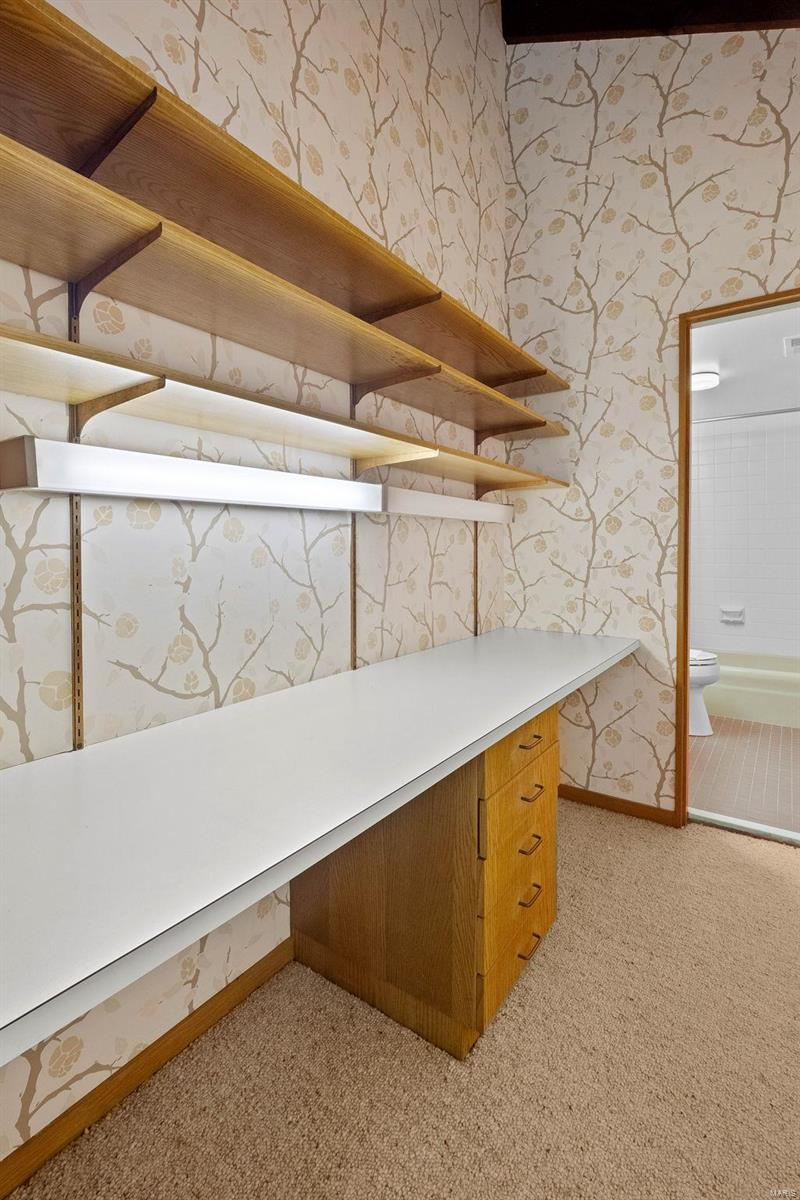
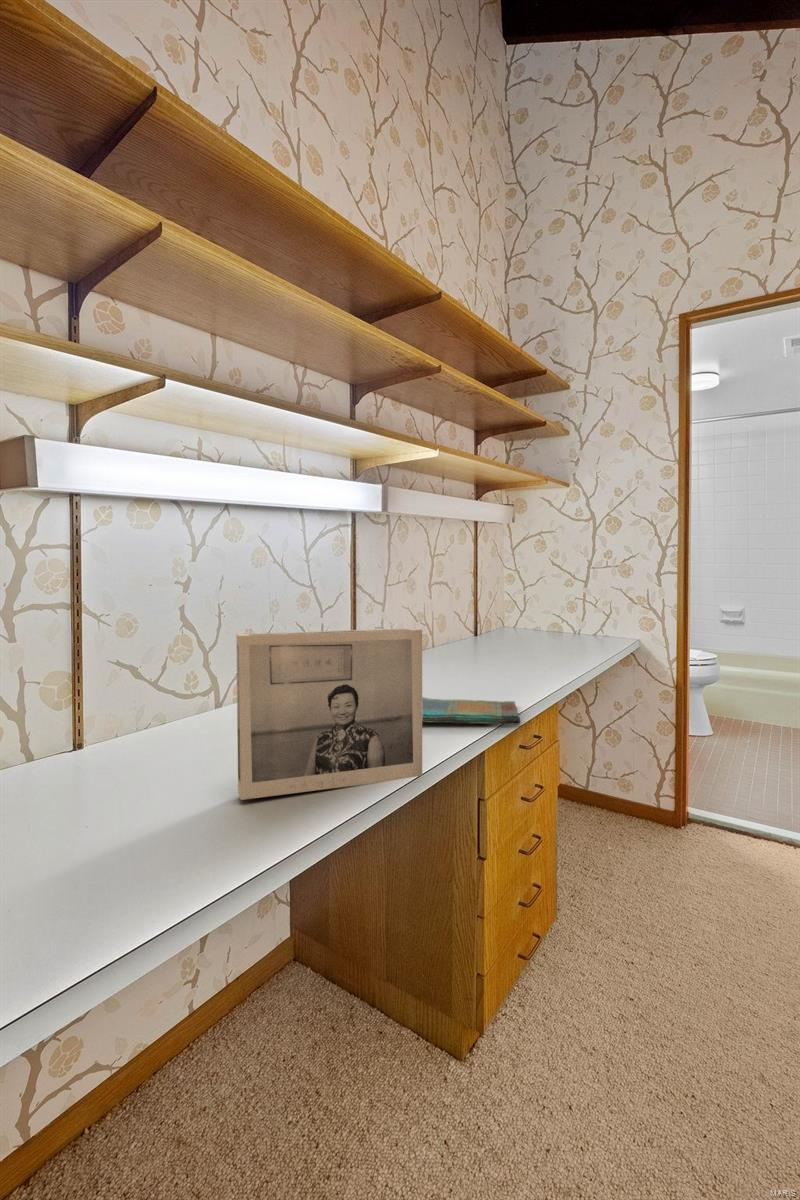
+ dish towel [422,696,522,726]
+ photo frame [235,627,423,801]
